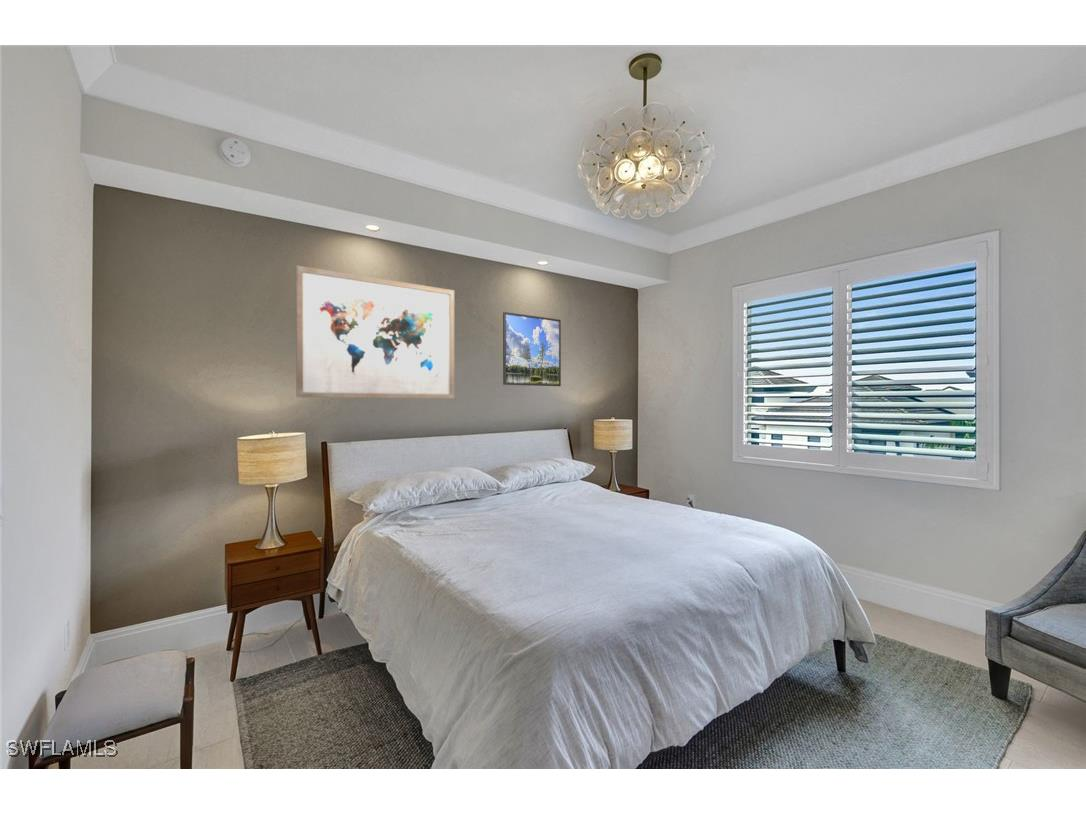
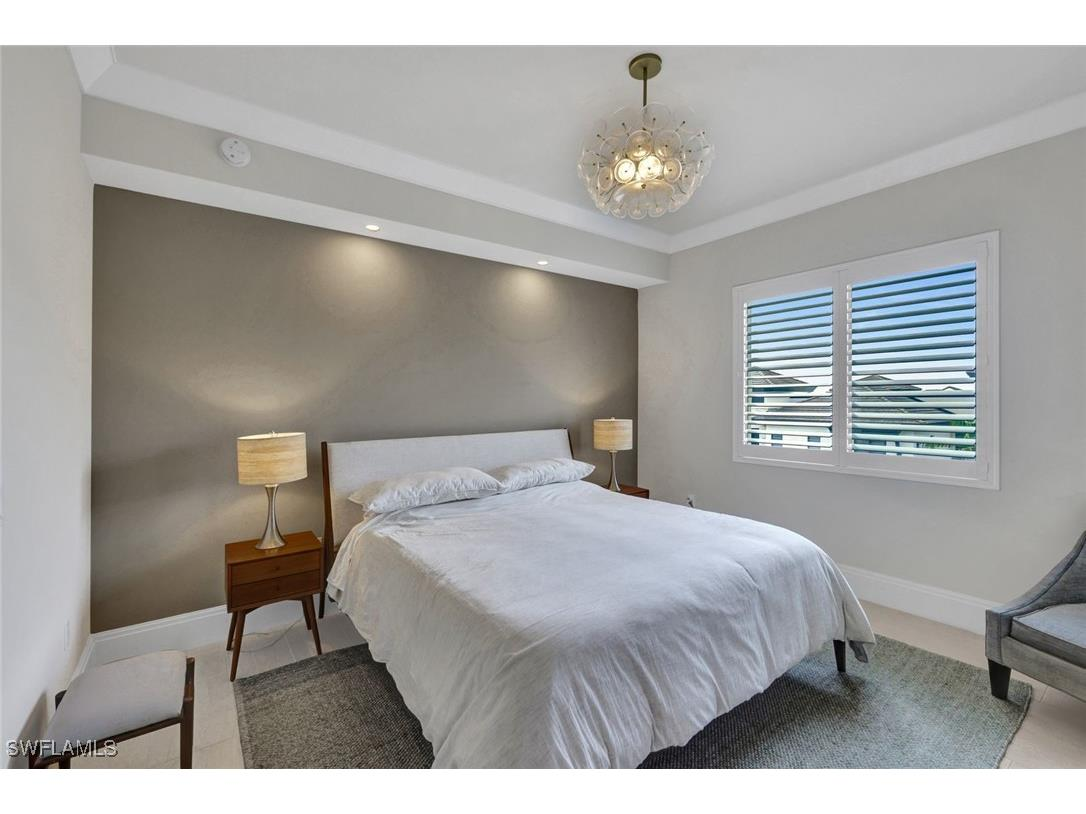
- wall art [295,265,455,399]
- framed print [502,311,562,387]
